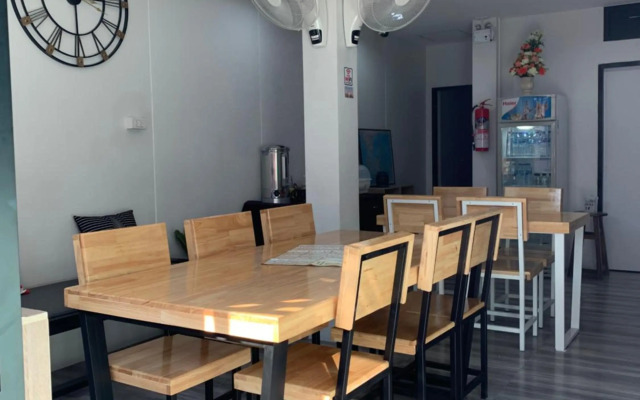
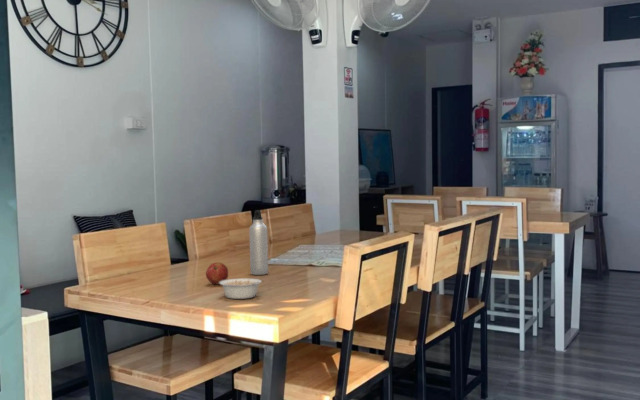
+ water bottle [248,209,269,276]
+ fruit [205,261,229,285]
+ legume [219,277,263,300]
